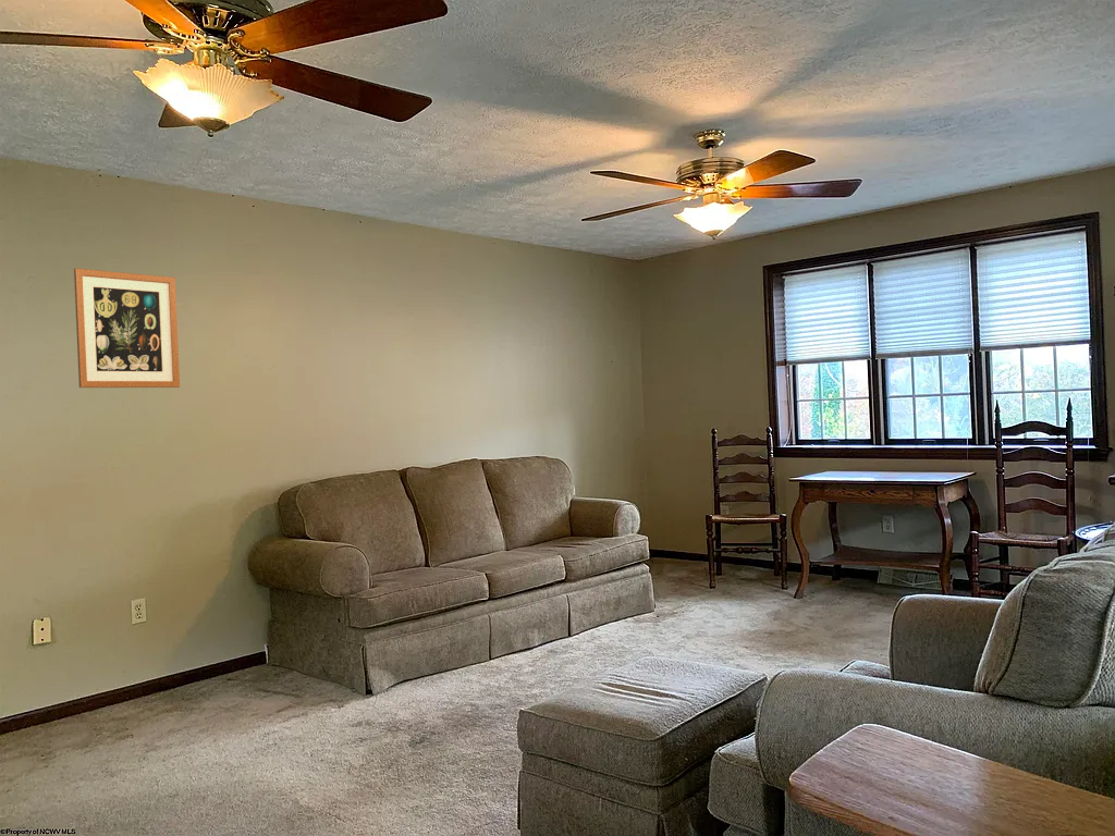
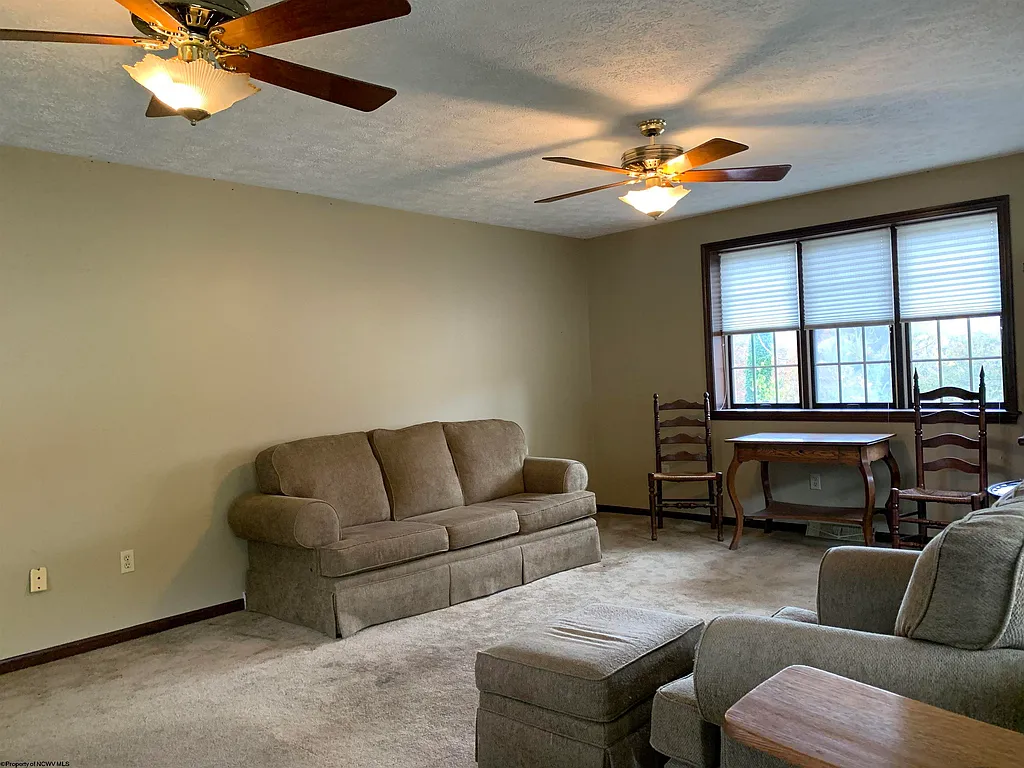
- wall art [73,268,181,389]
